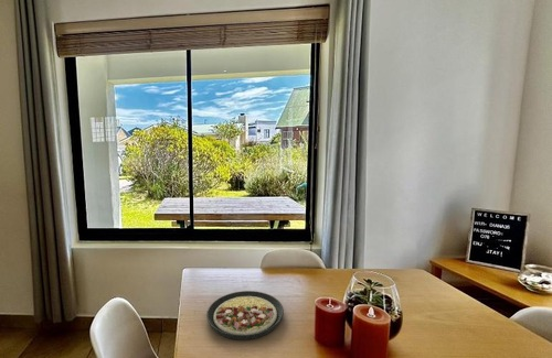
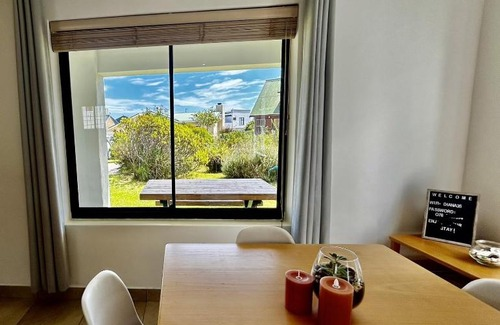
- plate [205,290,285,341]
